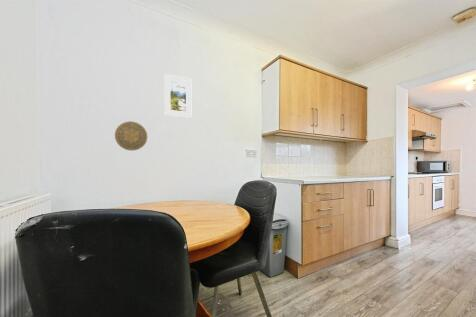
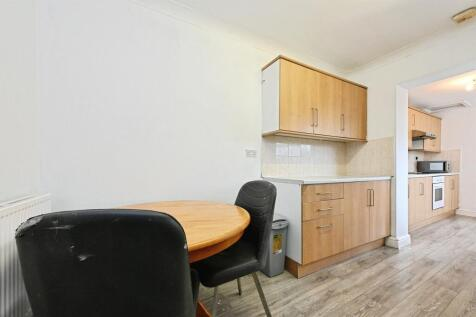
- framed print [163,73,192,119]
- decorative plate [114,120,148,152]
